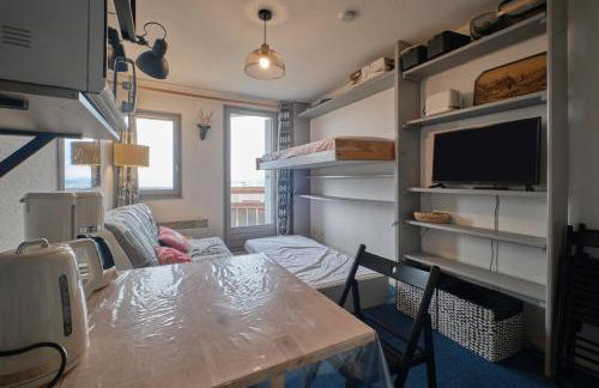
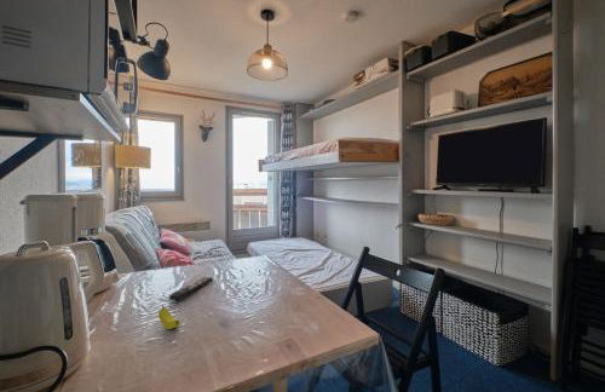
+ remote control [168,276,214,301]
+ banana [157,304,180,330]
